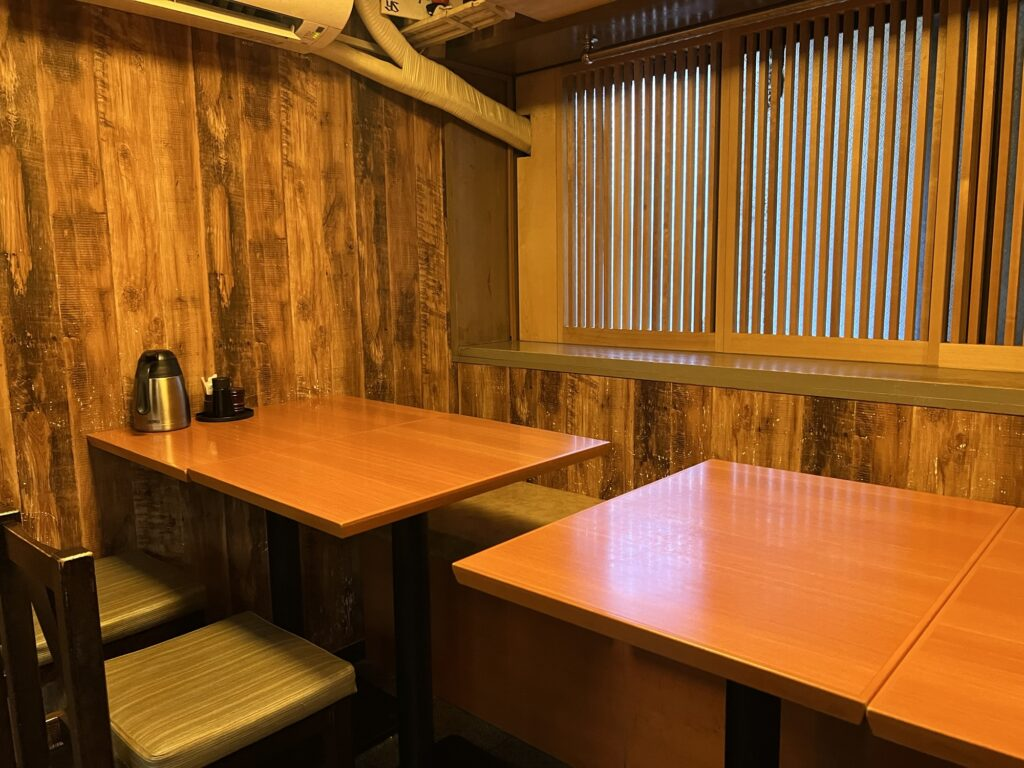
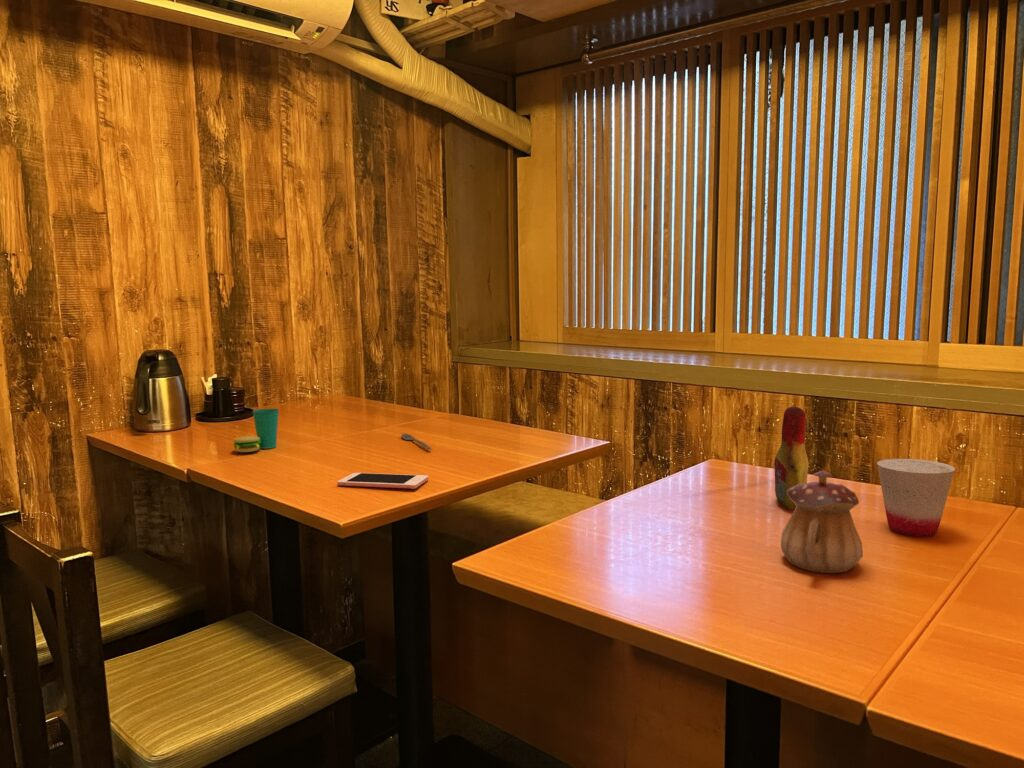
+ spoon [400,432,433,451]
+ cup [876,458,956,537]
+ teapot [780,469,864,574]
+ bottle [774,406,810,510]
+ cup [232,408,280,453]
+ cell phone [336,472,429,490]
